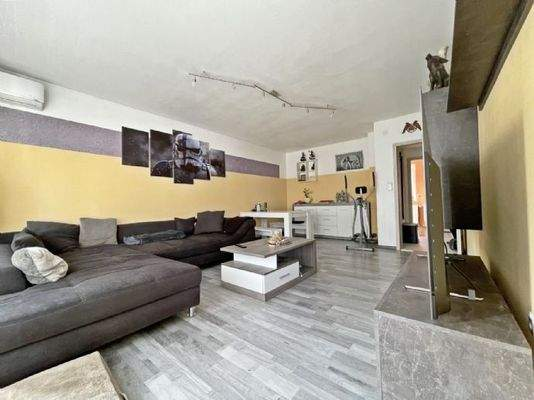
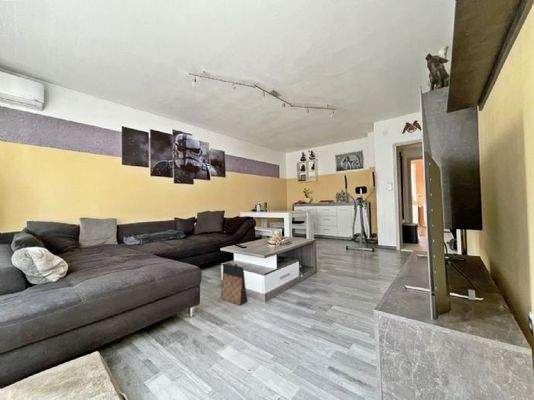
+ bag [220,262,248,306]
